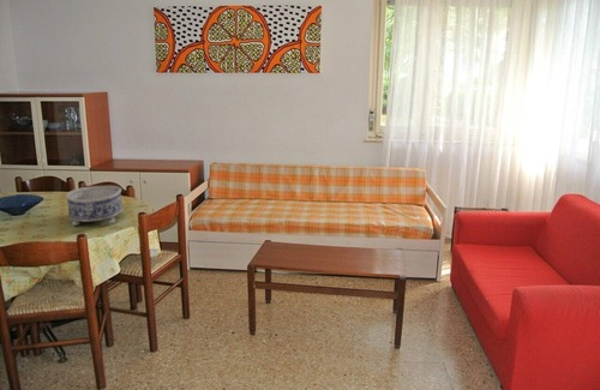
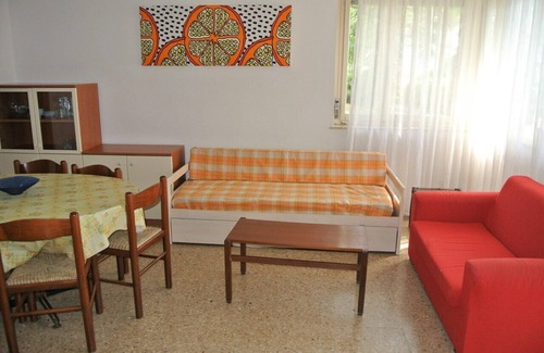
- decorative bowl [65,185,124,227]
